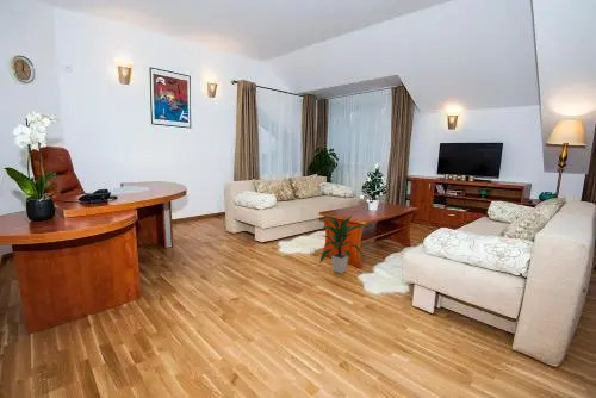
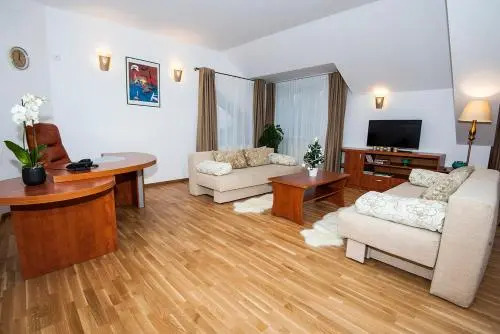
- indoor plant [318,214,364,274]
